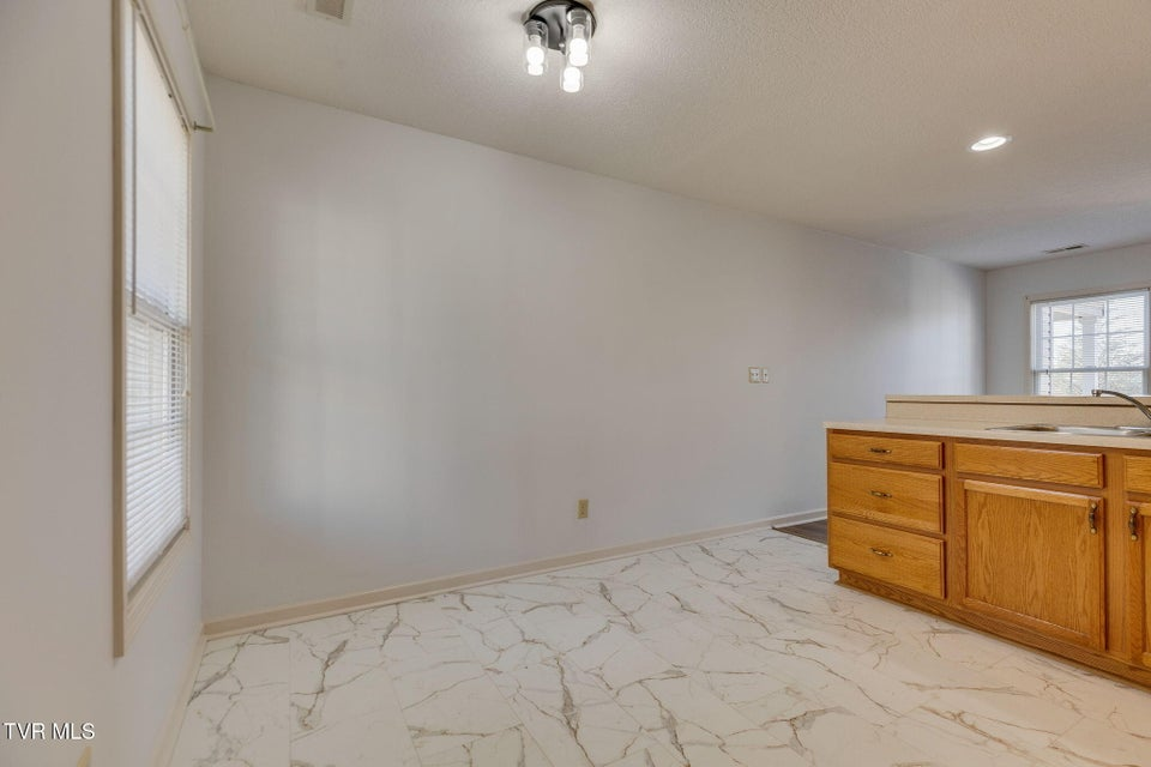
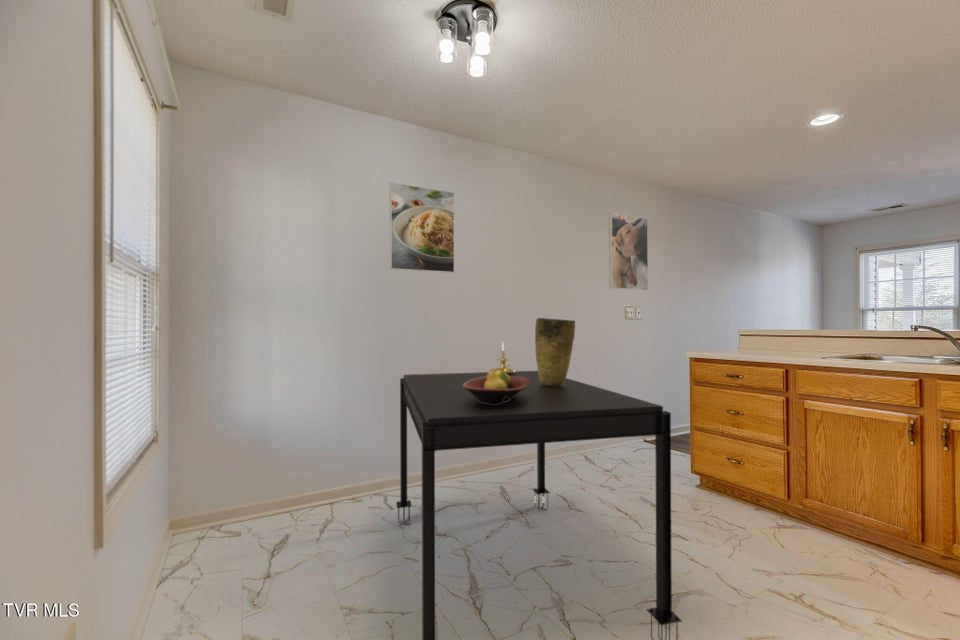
+ fruit bowl [463,367,529,405]
+ vase [534,317,576,386]
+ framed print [388,181,455,274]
+ dining table [395,370,683,640]
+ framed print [608,212,649,291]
+ candle holder [489,342,517,375]
